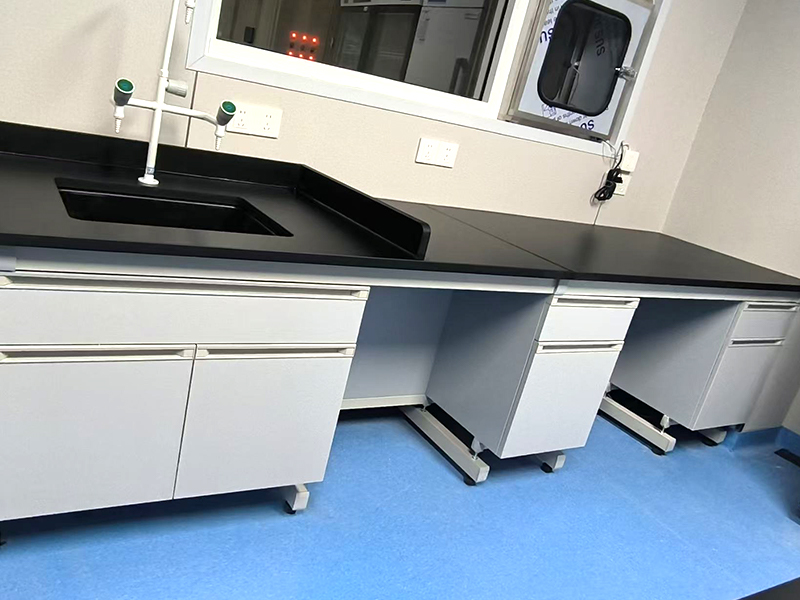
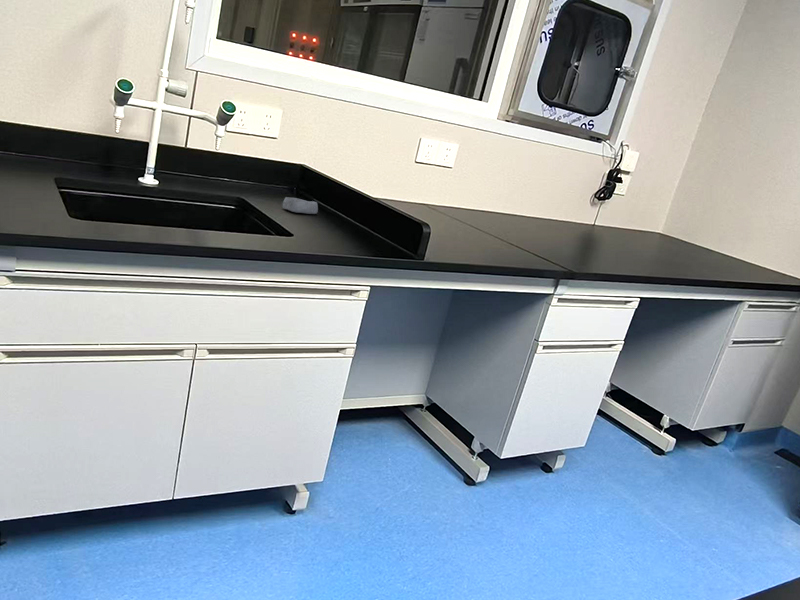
+ soap bar [282,196,319,215]
